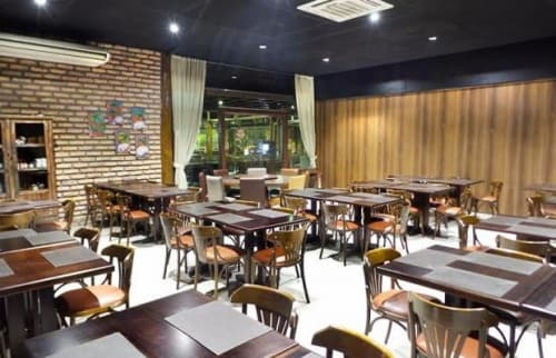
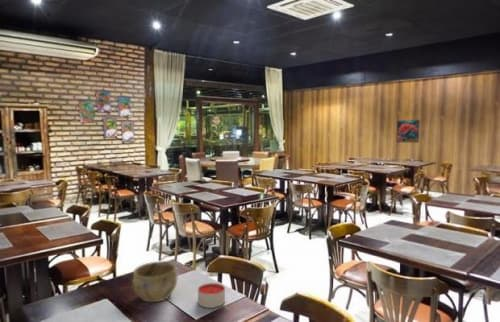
+ ceramic bowl [131,260,179,303]
+ candle [197,282,226,309]
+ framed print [396,119,421,144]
